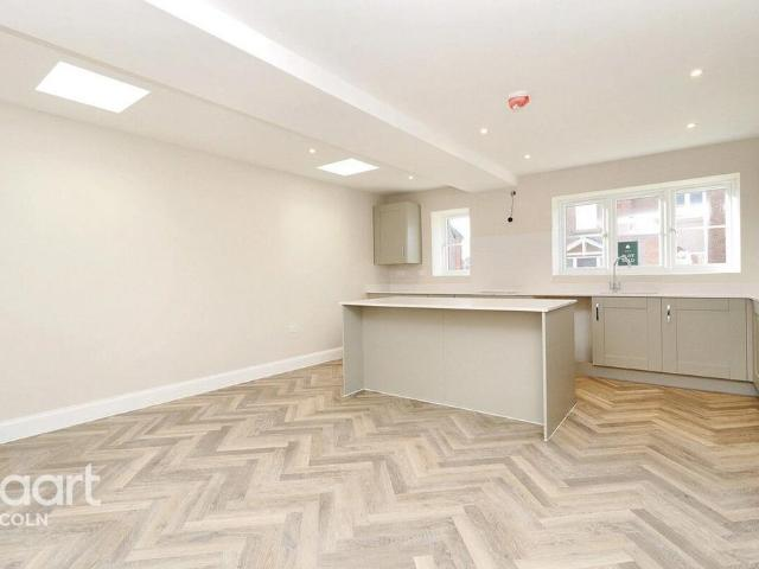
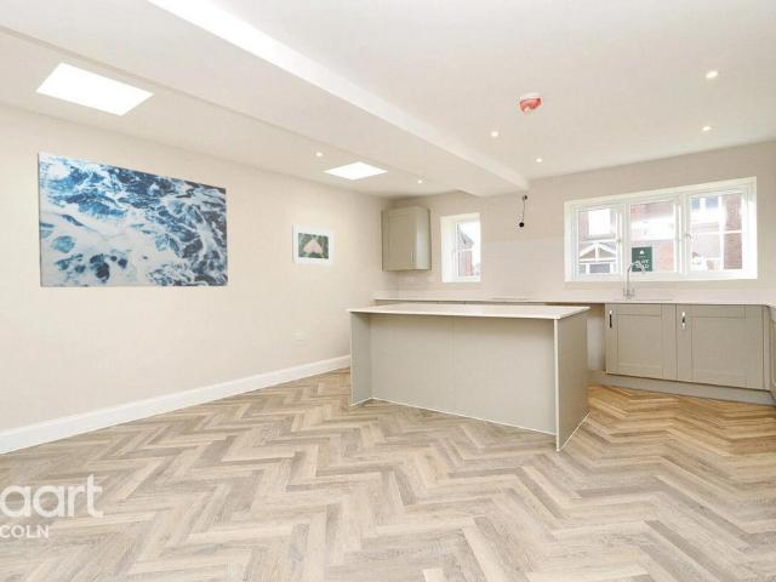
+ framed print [291,224,335,267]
+ wall art [36,150,229,289]
